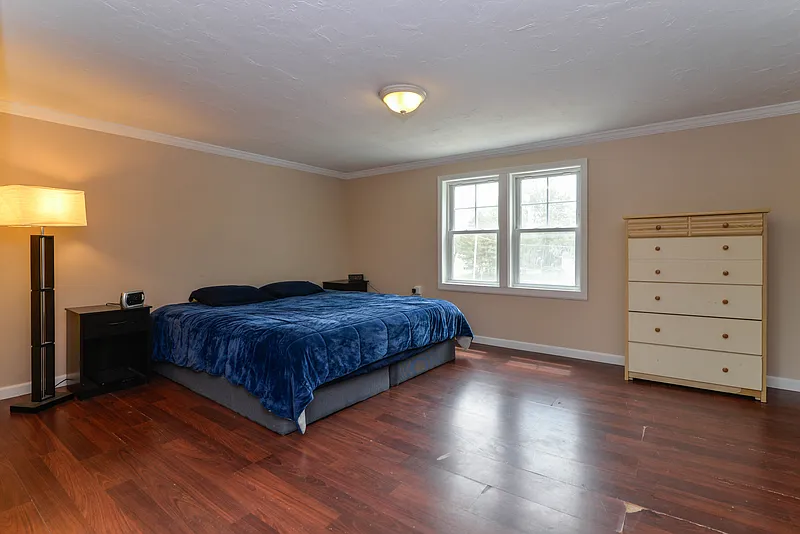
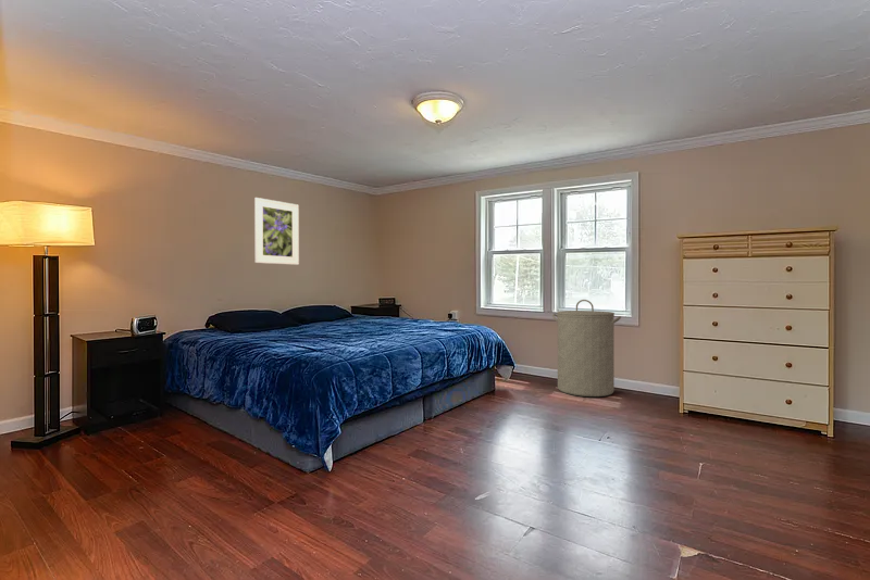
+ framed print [253,197,300,266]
+ laundry hamper [551,299,622,398]
